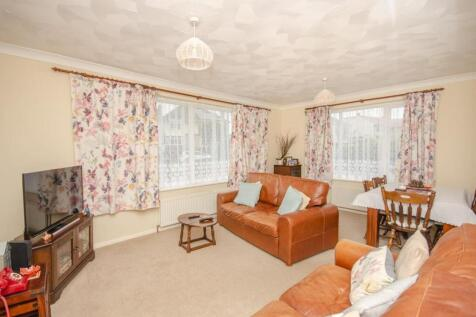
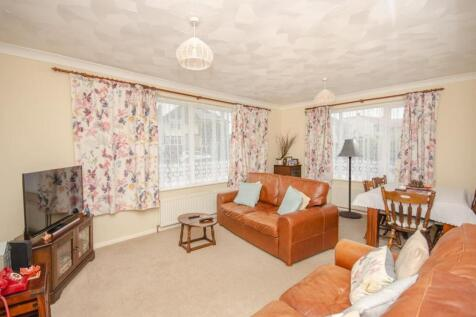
+ floor lamp [337,138,364,220]
